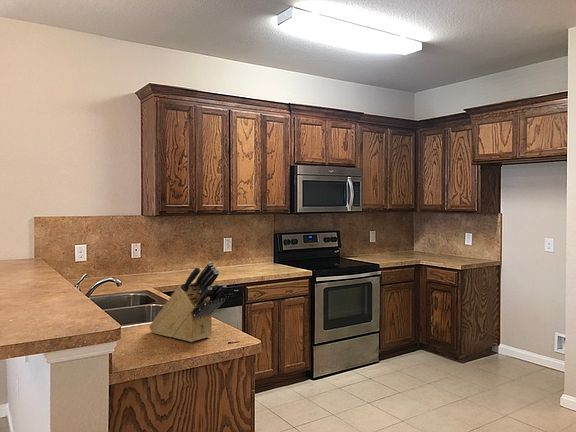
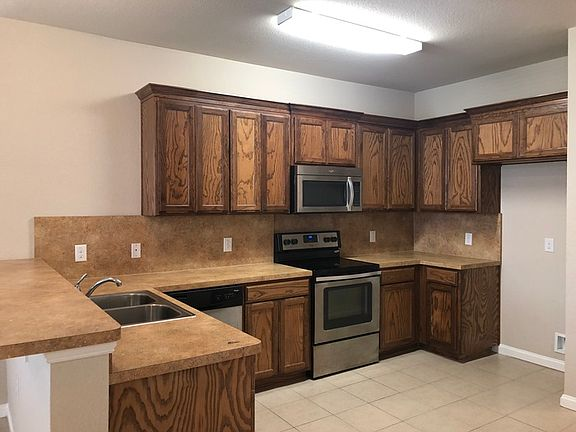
- knife block [148,261,227,343]
